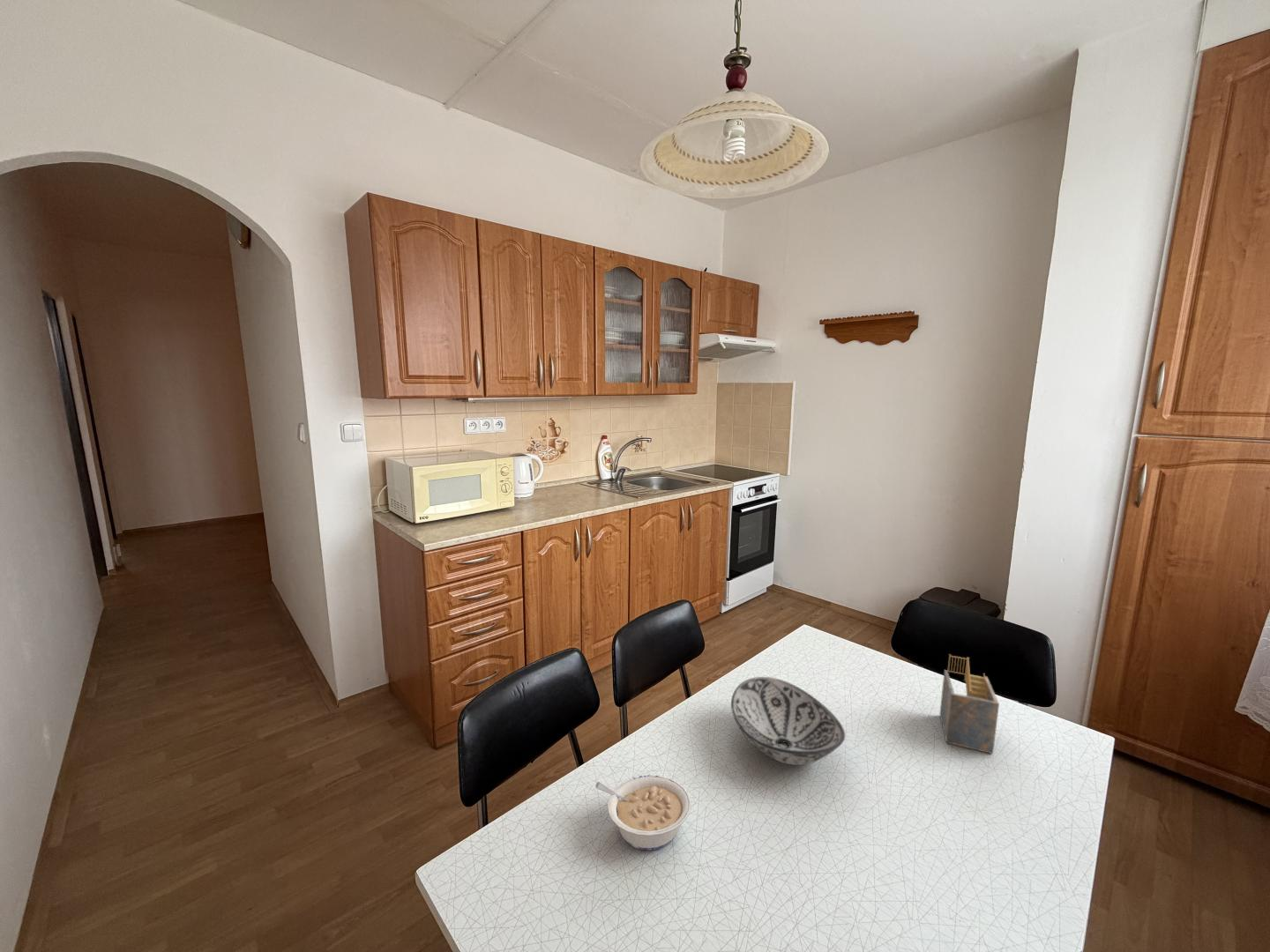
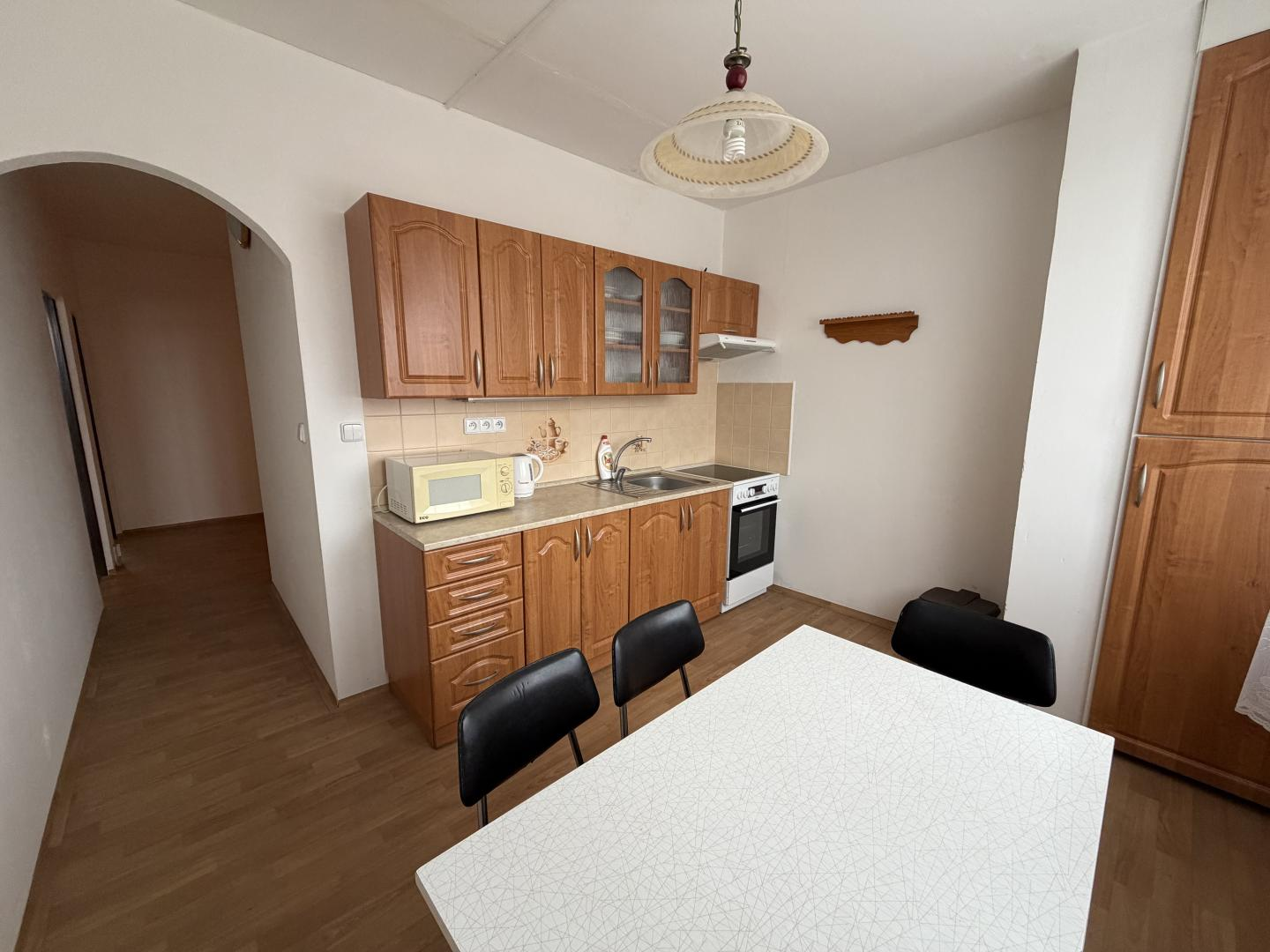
- napkin holder [938,653,1000,755]
- legume [594,774,692,851]
- decorative bowl [730,676,846,766]
